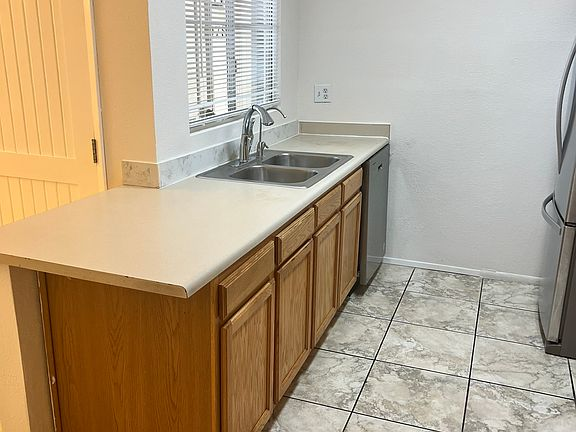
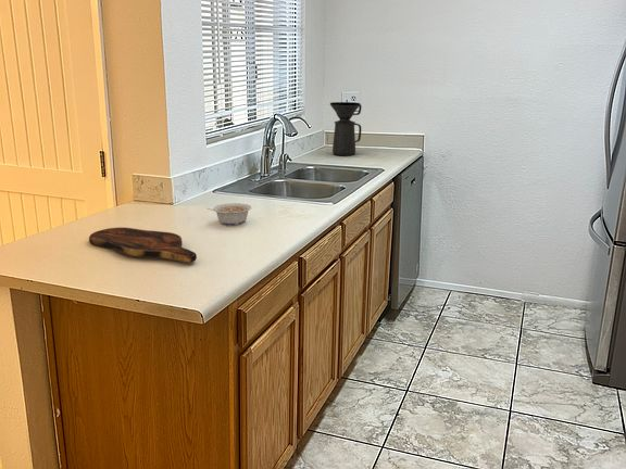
+ legume [206,202,252,226]
+ cutting board [88,227,198,264]
+ coffee maker [329,101,363,156]
